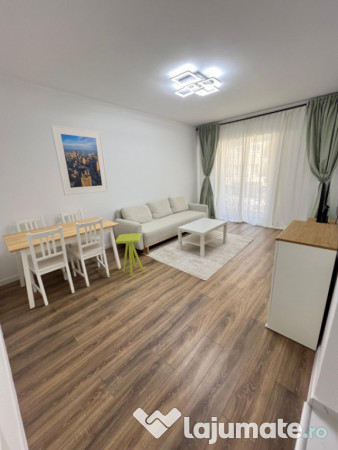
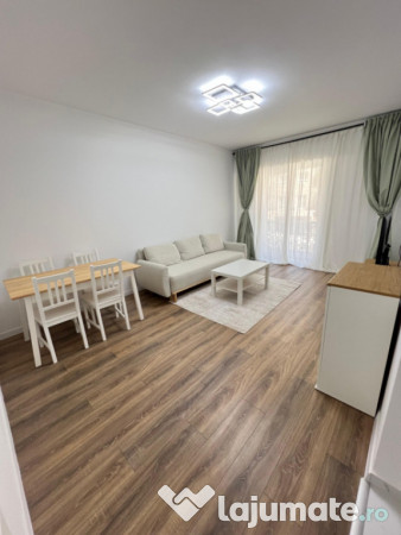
- side table [114,232,144,277]
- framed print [50,124,110,196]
